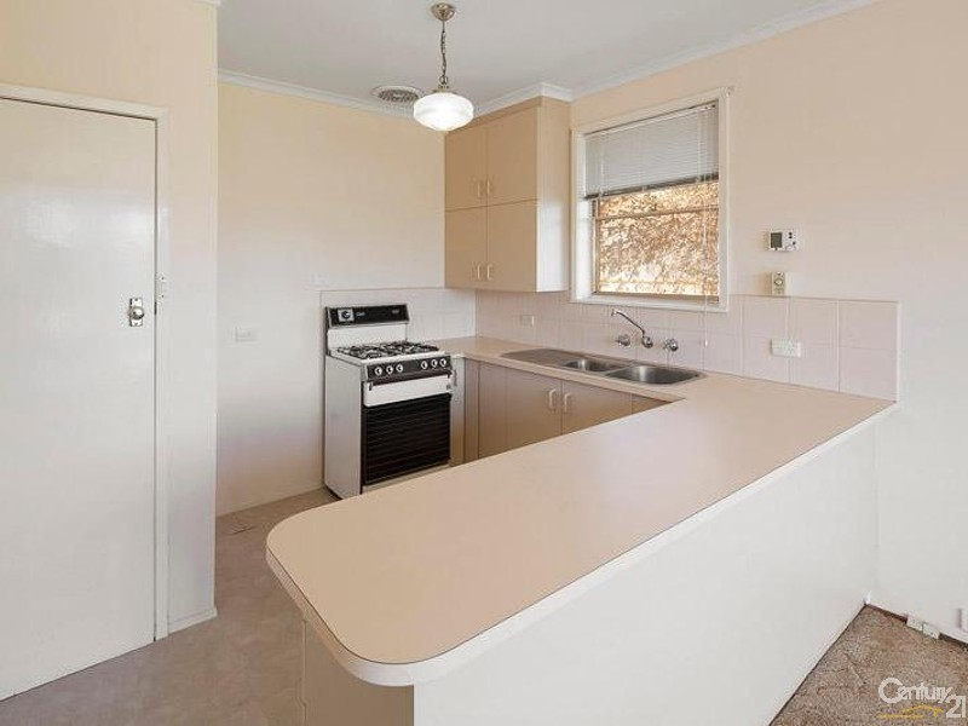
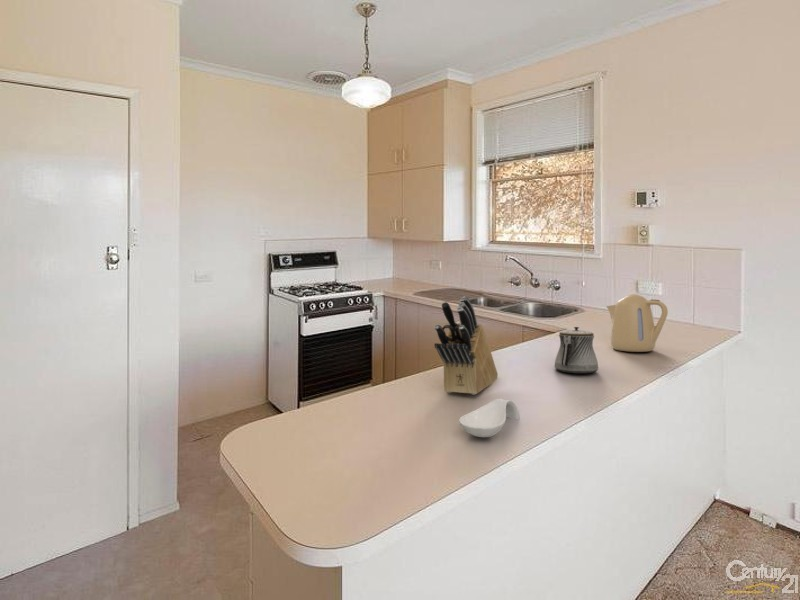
+ spoon rest [458,398,521,438]
+ knife block [433,296,499,396]
+ teapot [554,326,599,374]
+ kettle [605,293,669,353]
